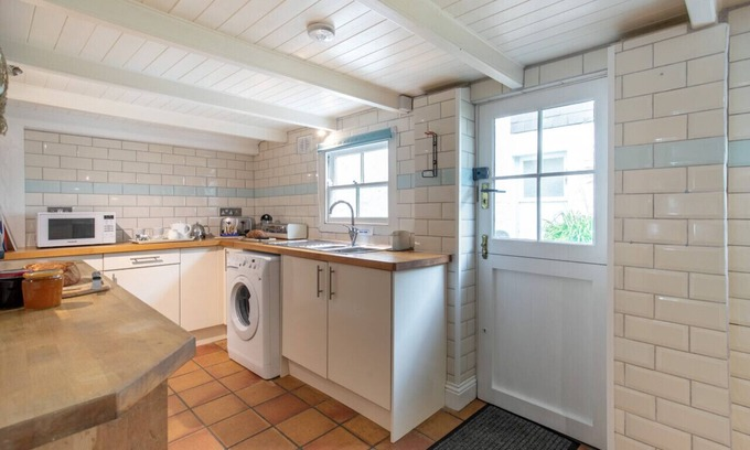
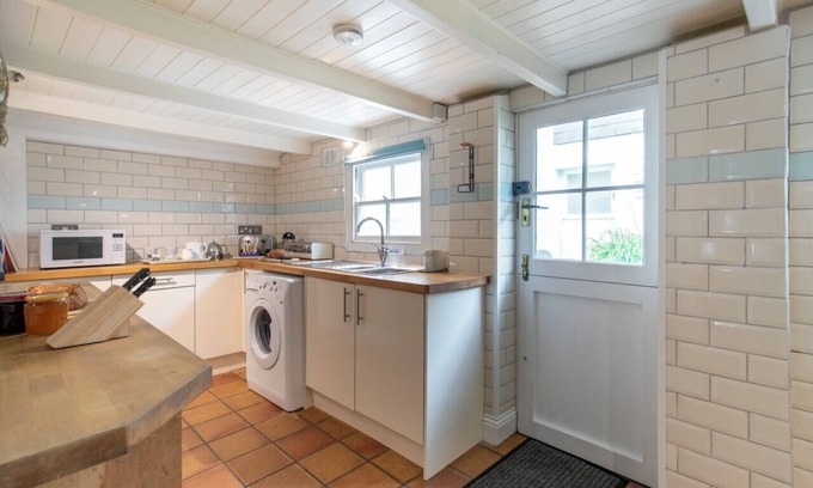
+ knife block [44,267,157,349]
